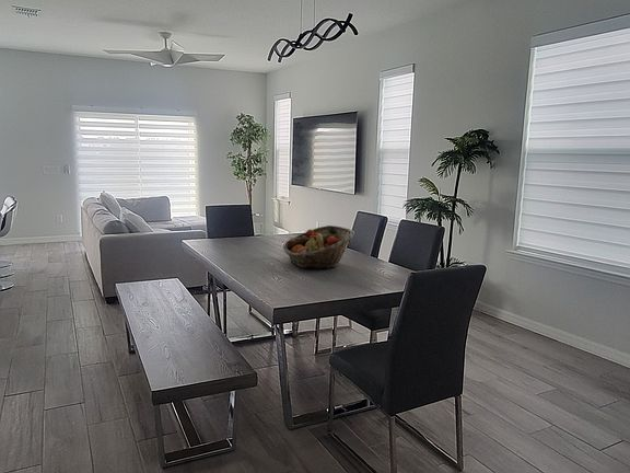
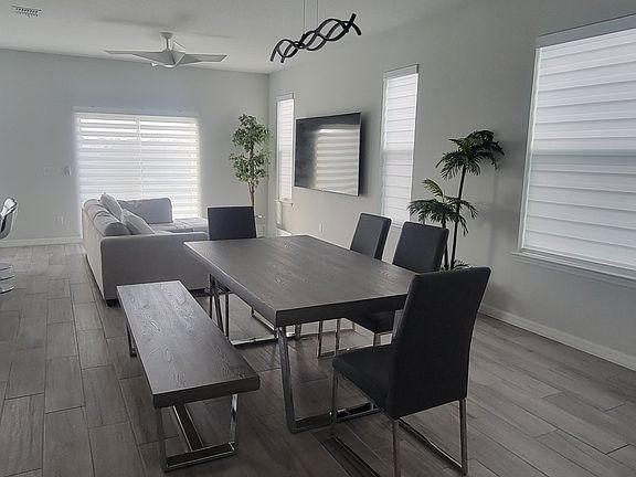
- fruit basket [282,224,355,270]
